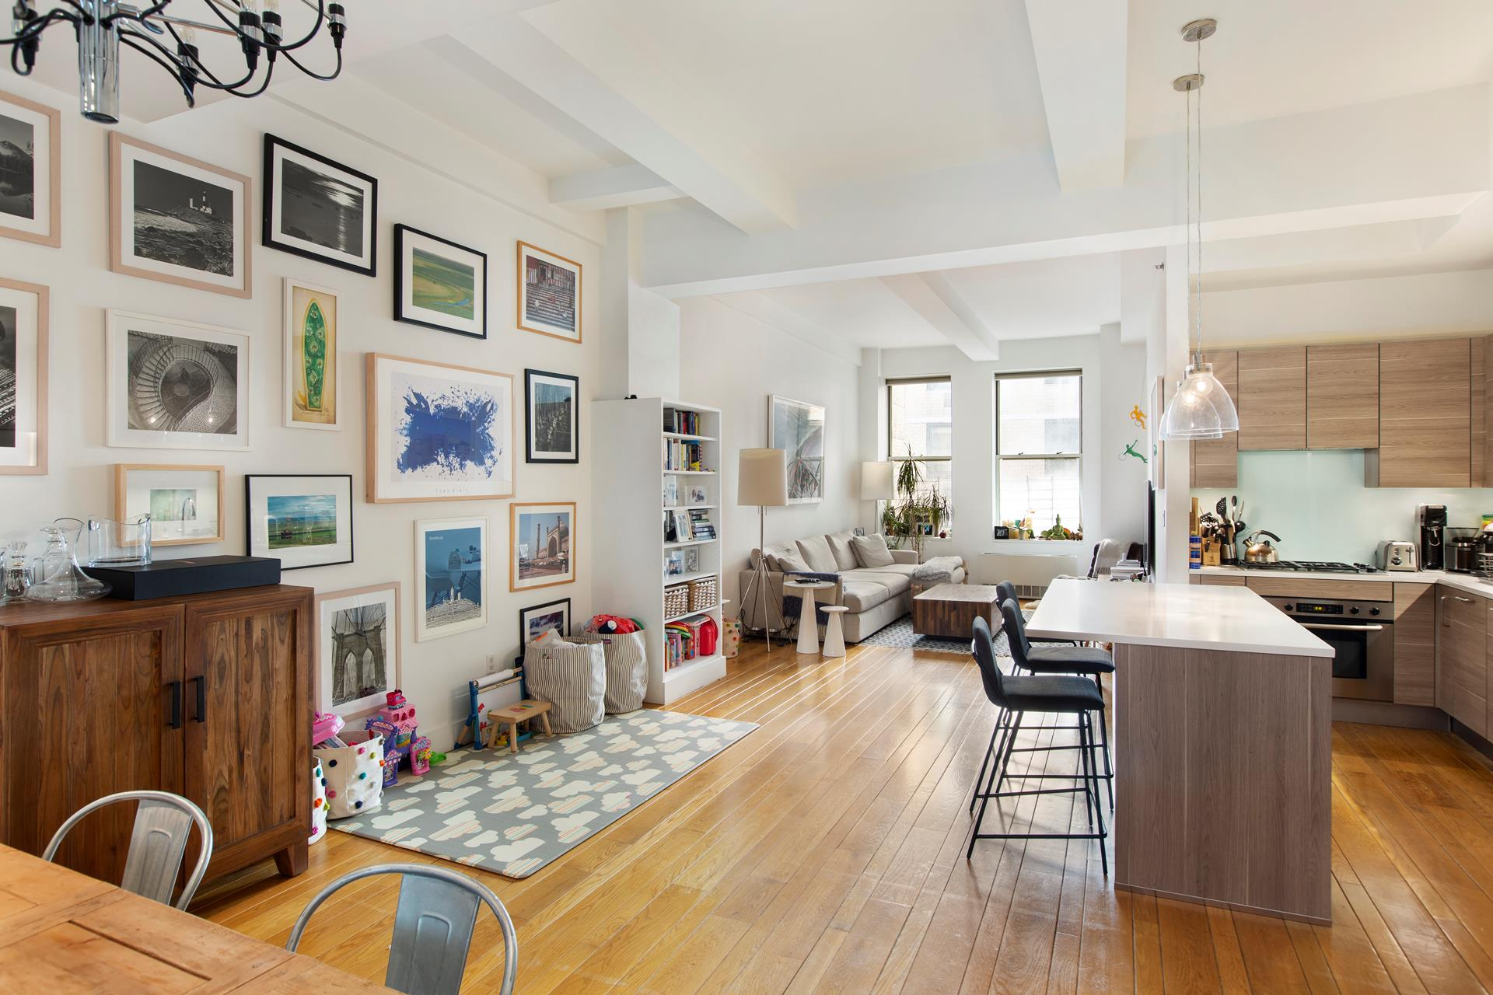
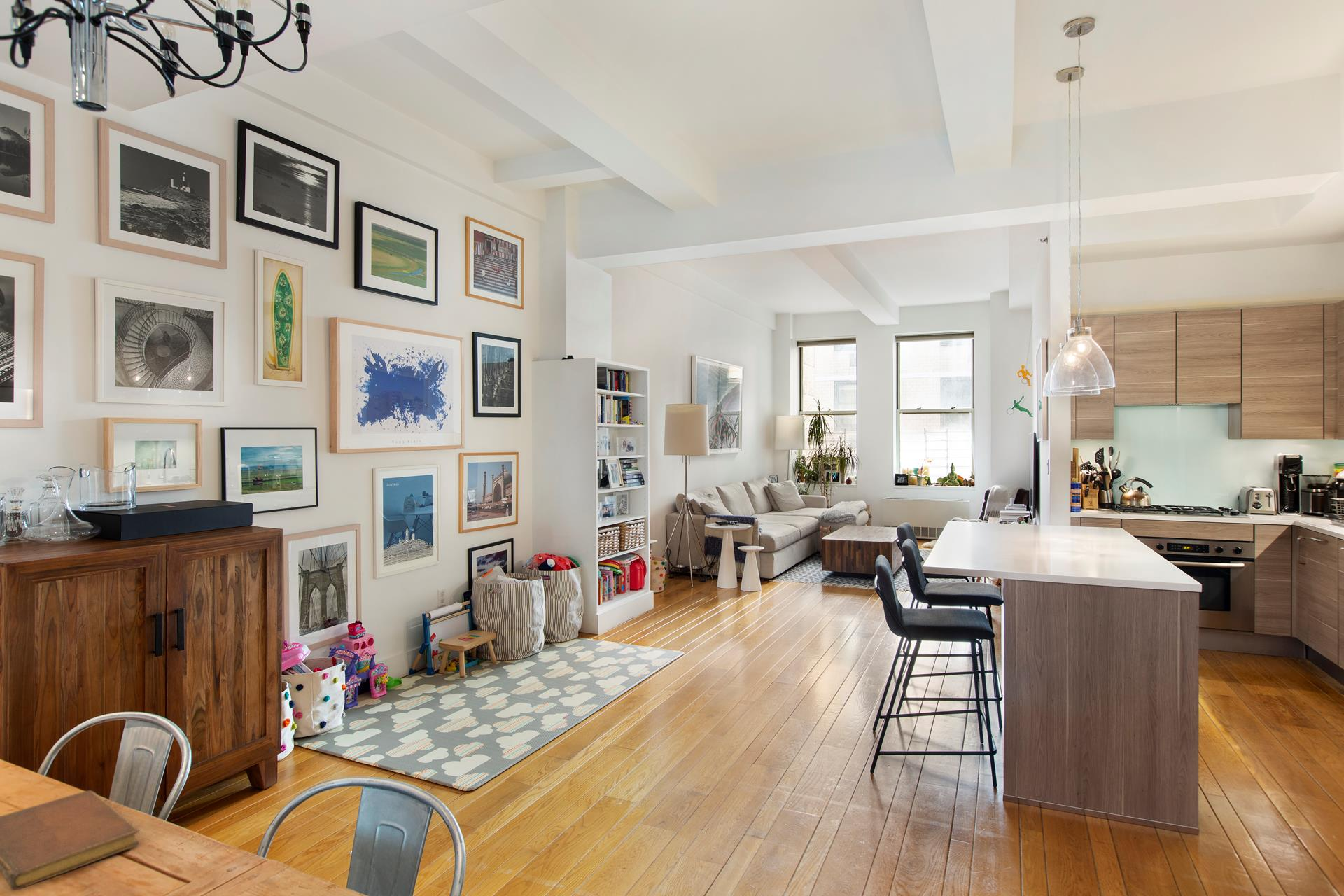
+ notebook [0,790,140,890]
